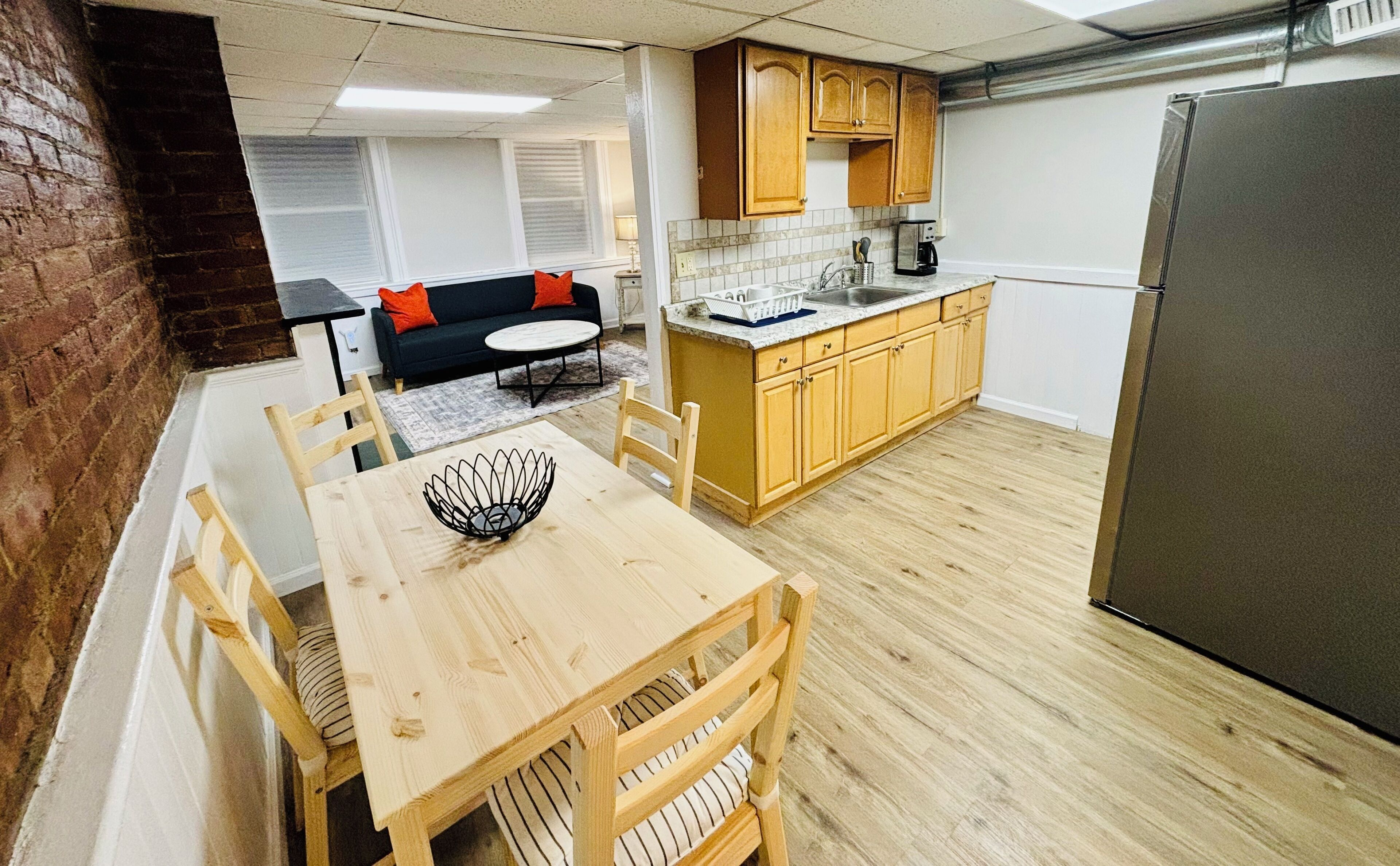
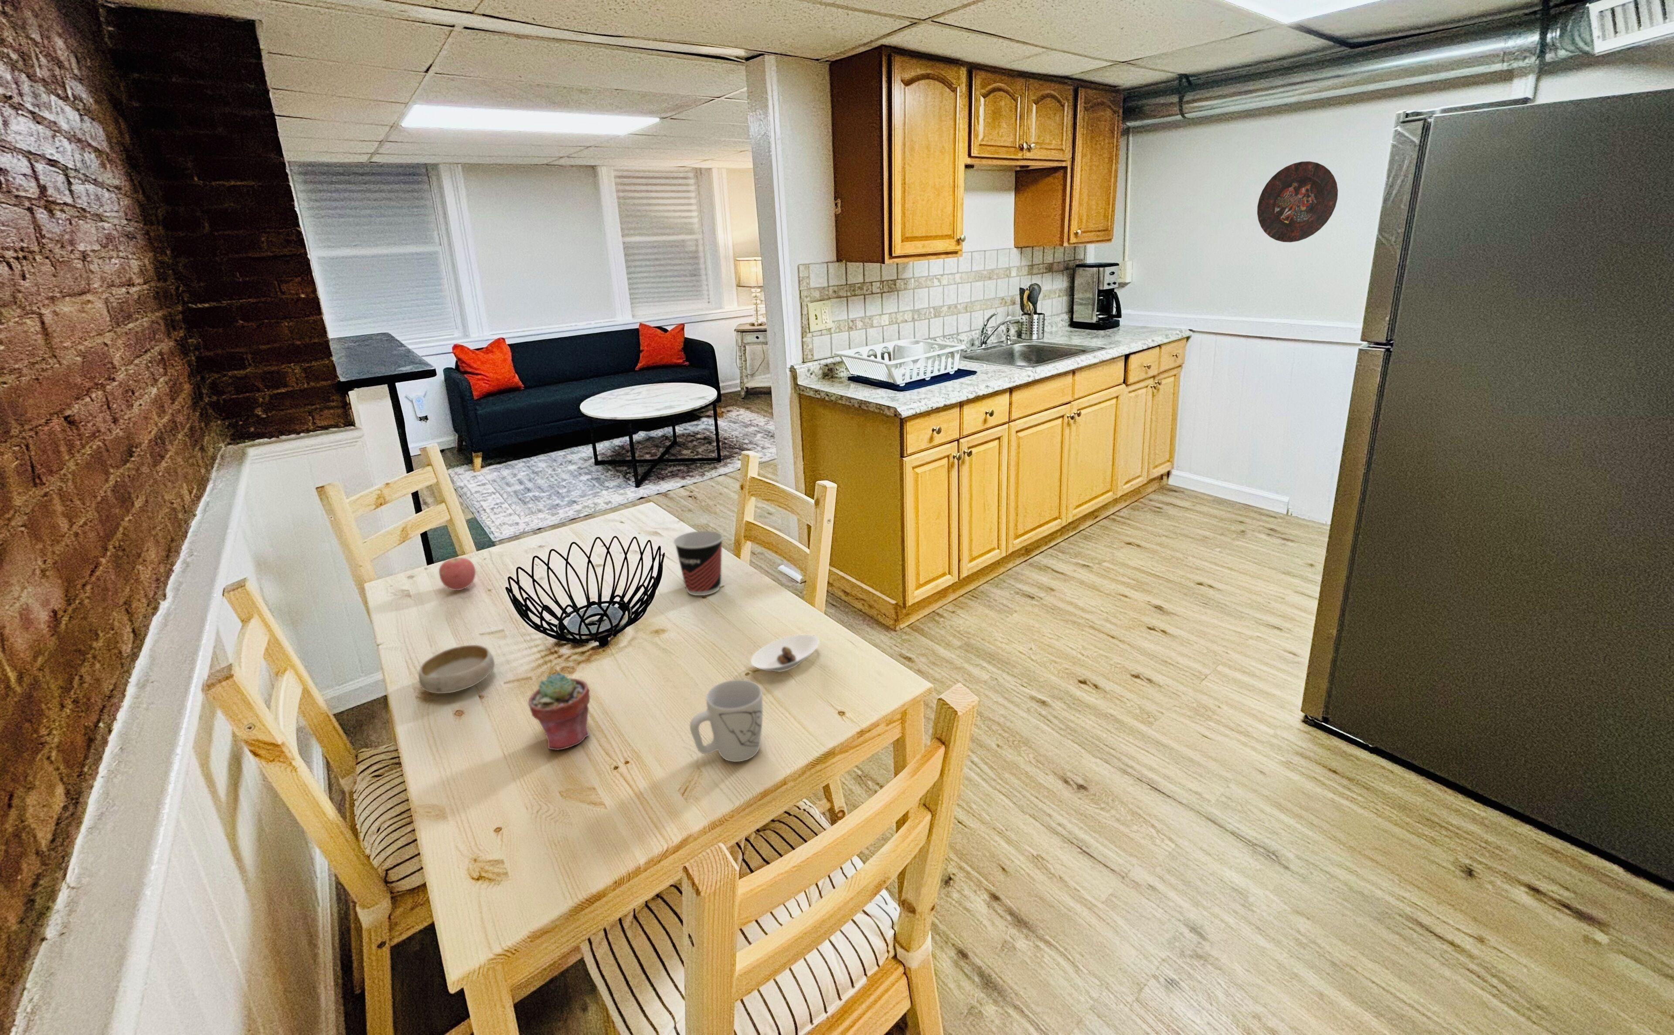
+ bowl [418,644,495,694]
+ saucer [750,633,819,672]
+ mug [690,679,763,763]
+ potted succulent [529,672,591,751]
+ apple [439,556,476,590]
+ cup [673,531,723,596]
+ decorative plate [1257,160,1338,243]
